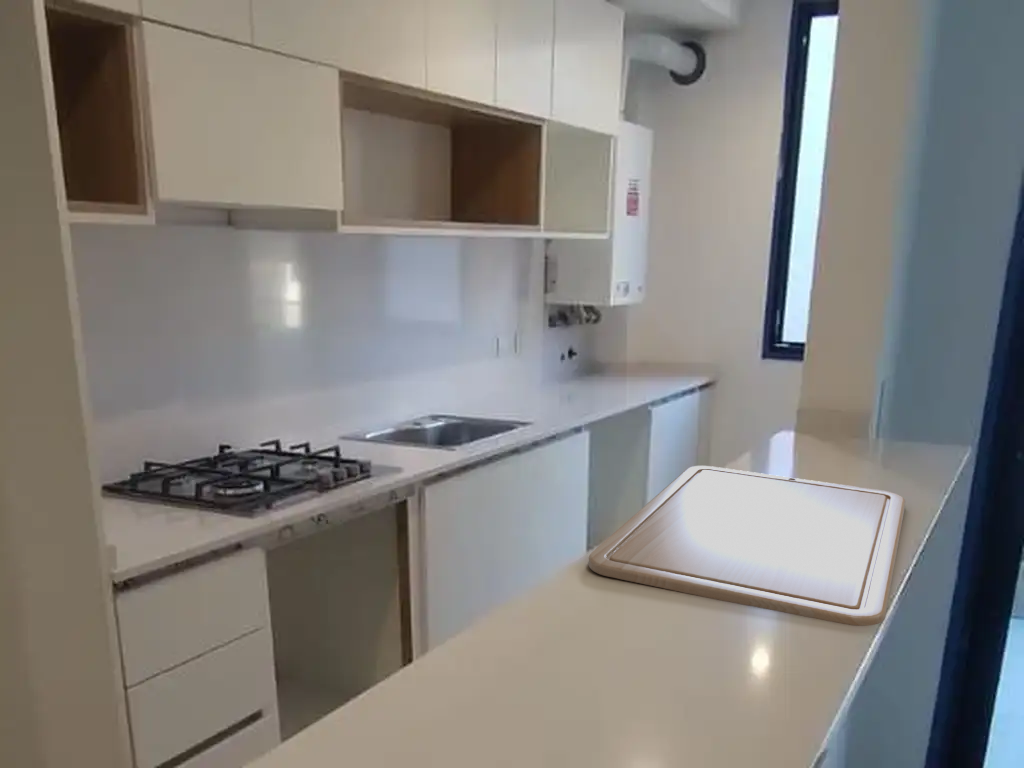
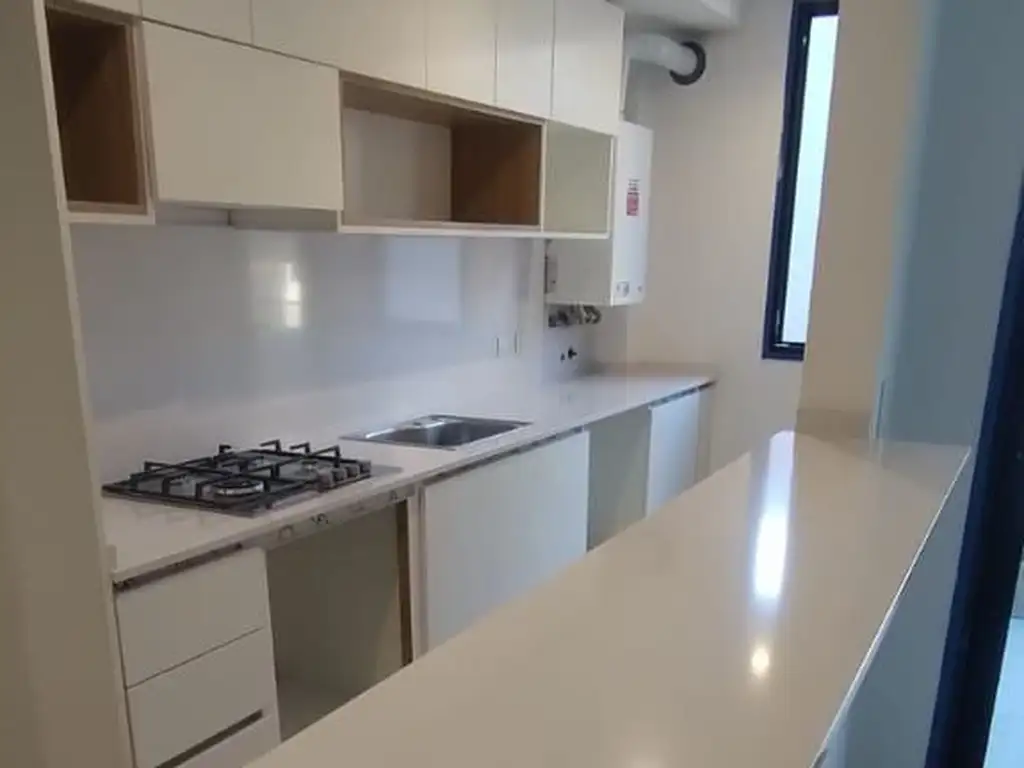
- chopping board [587,465,906,627]
